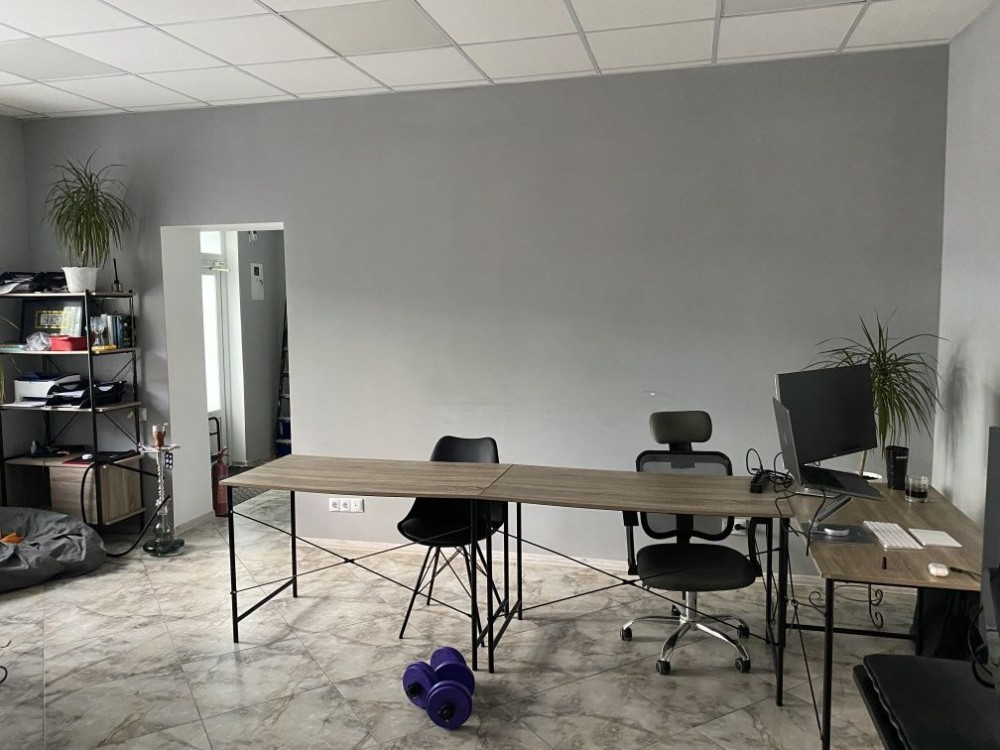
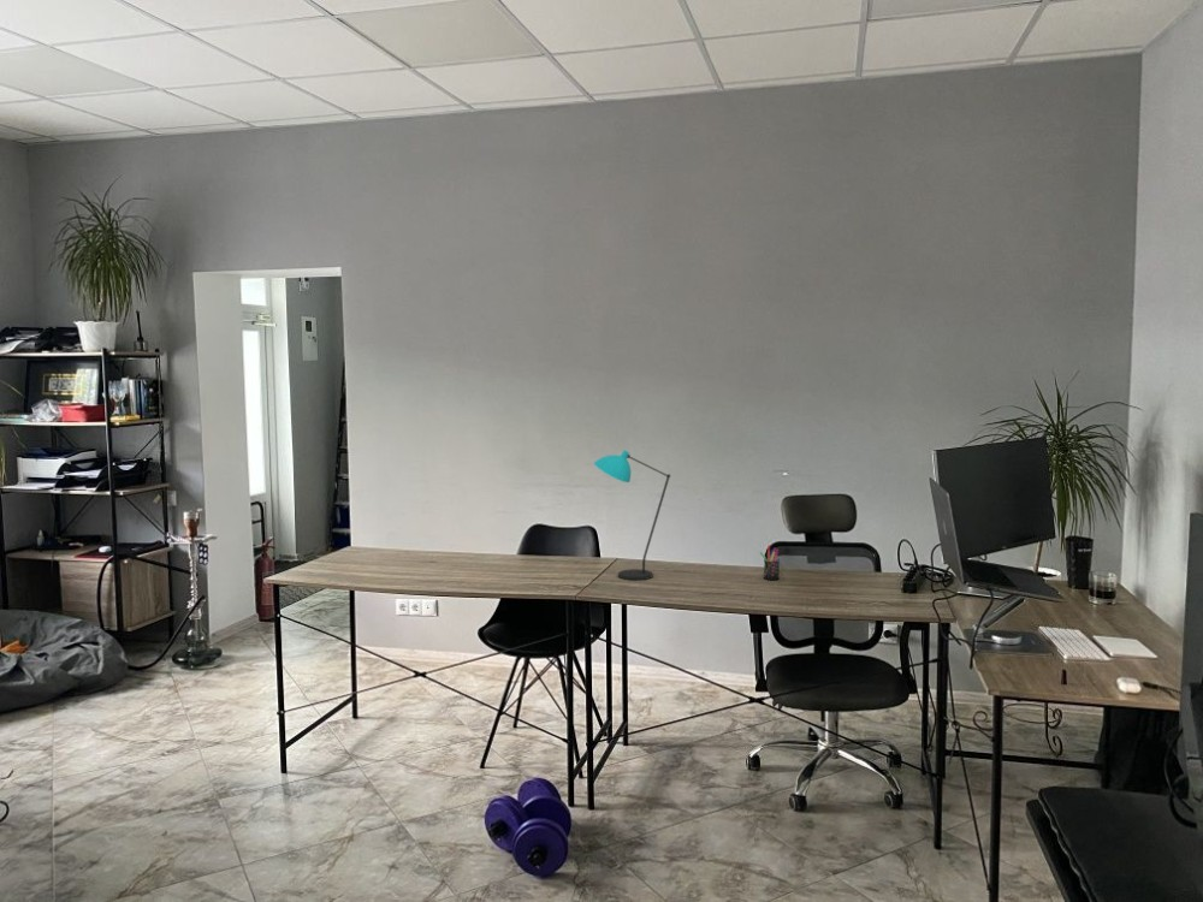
+ desk lamp [593,449,671,581]
+ pen holder [759,544,781,581]
